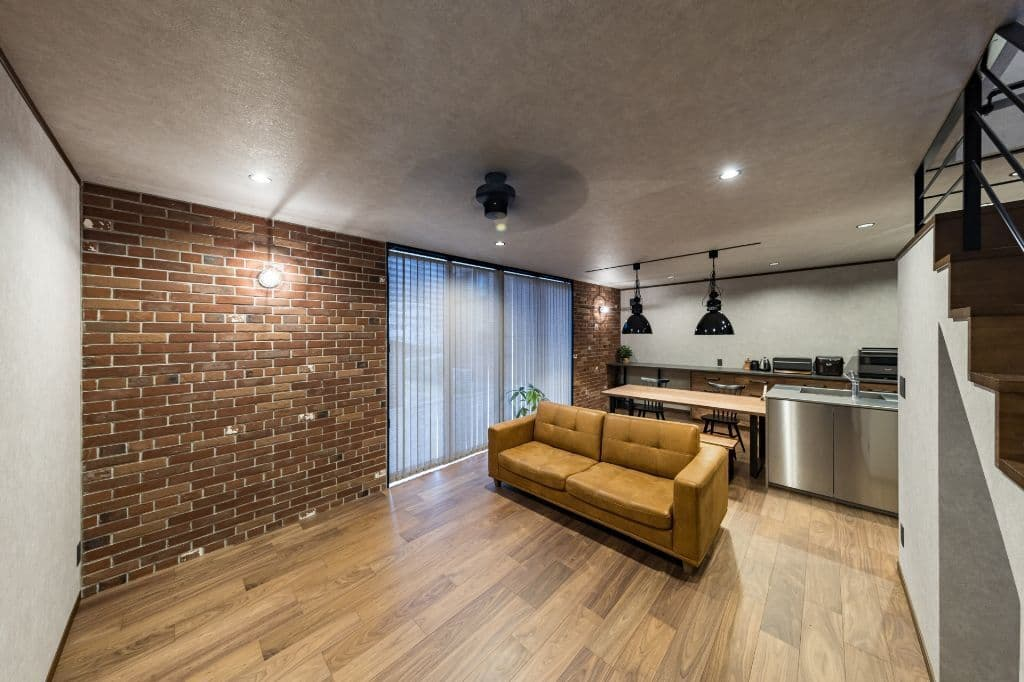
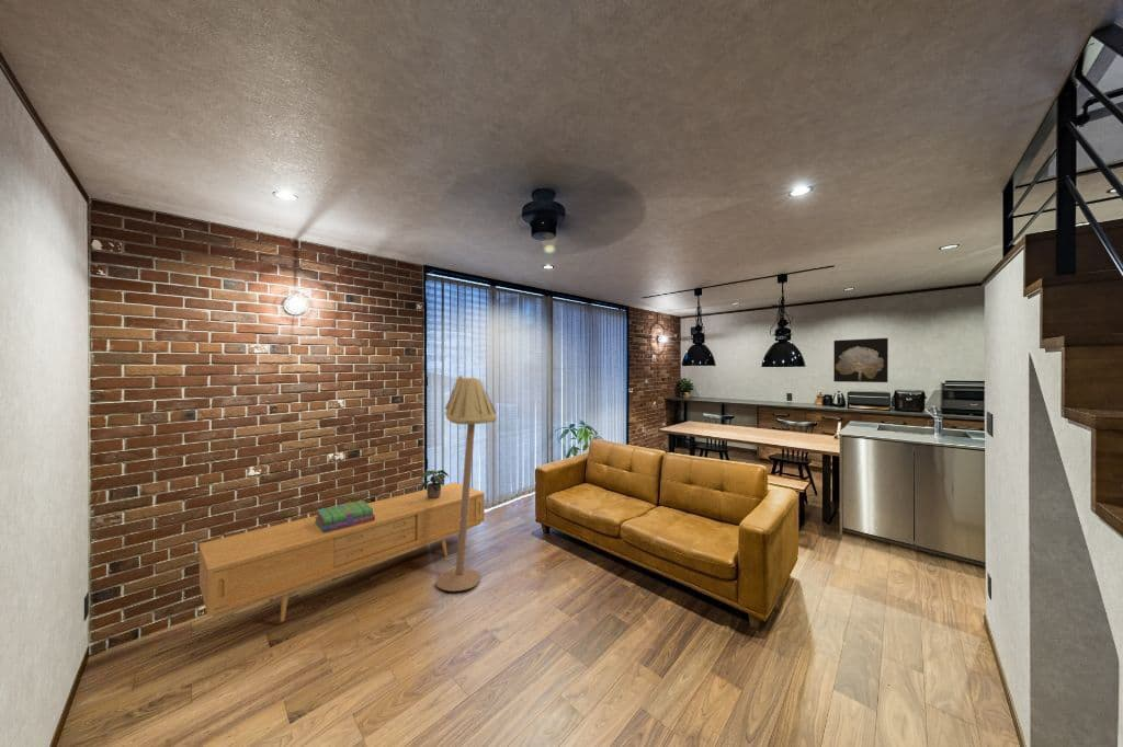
+ sideboard [197,482,486,623]
+ potted plant [418,469,450,498]
+ stack of books [315,499,375,532]
+ wall art [832,337,889,383]
+ floor lamp [434,375,498,593]
